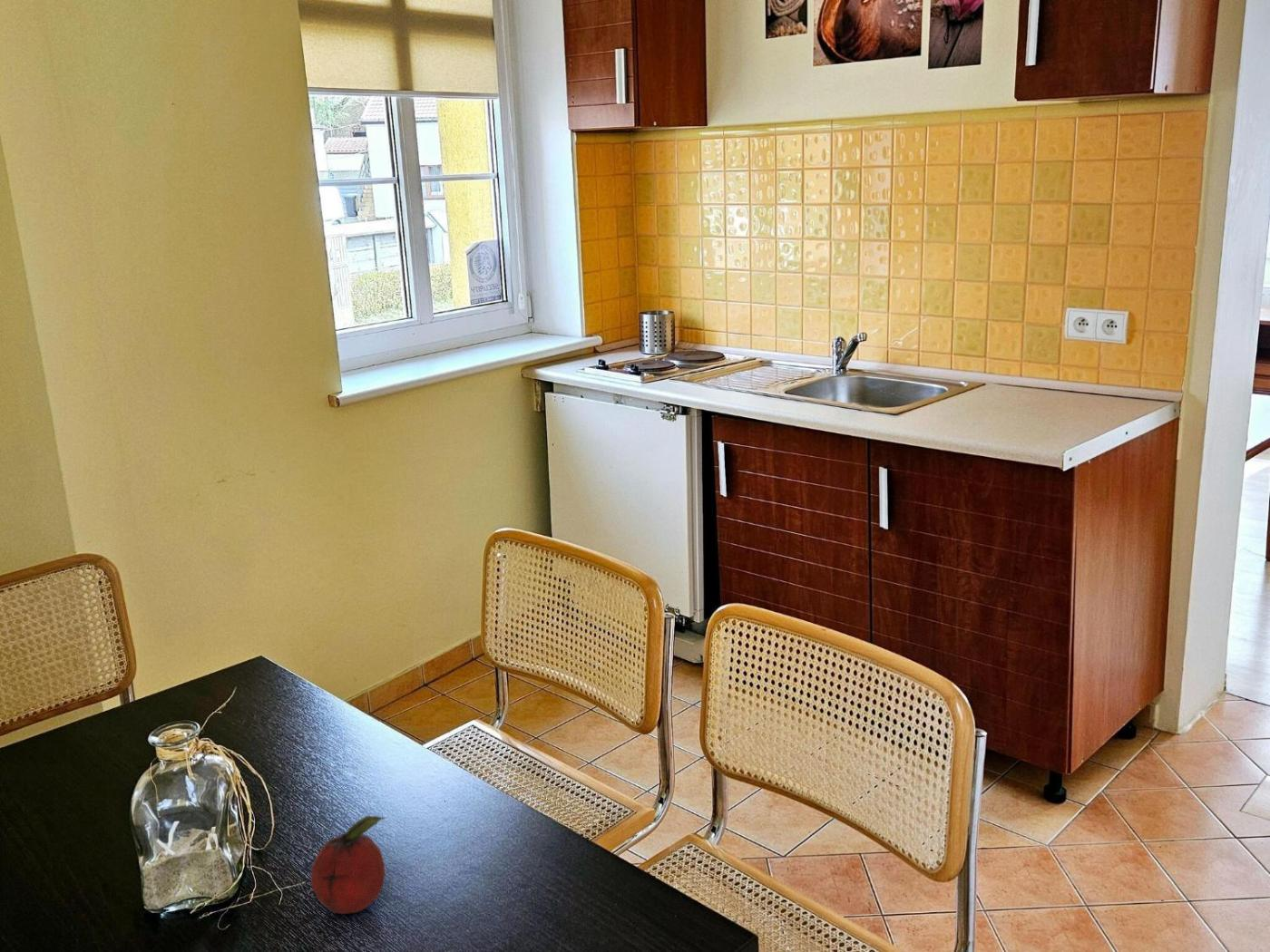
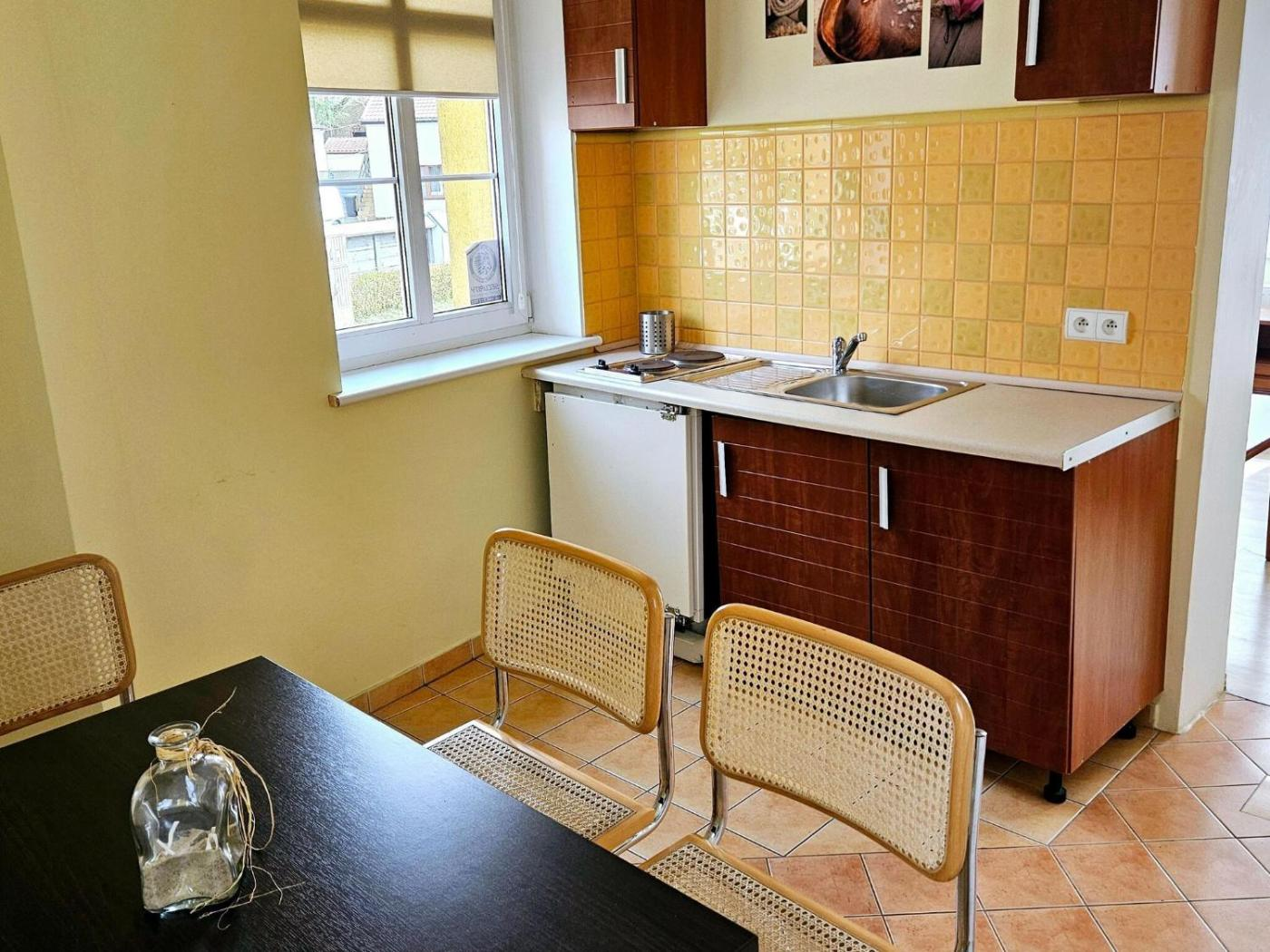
- fruit [310,815,386,915]
